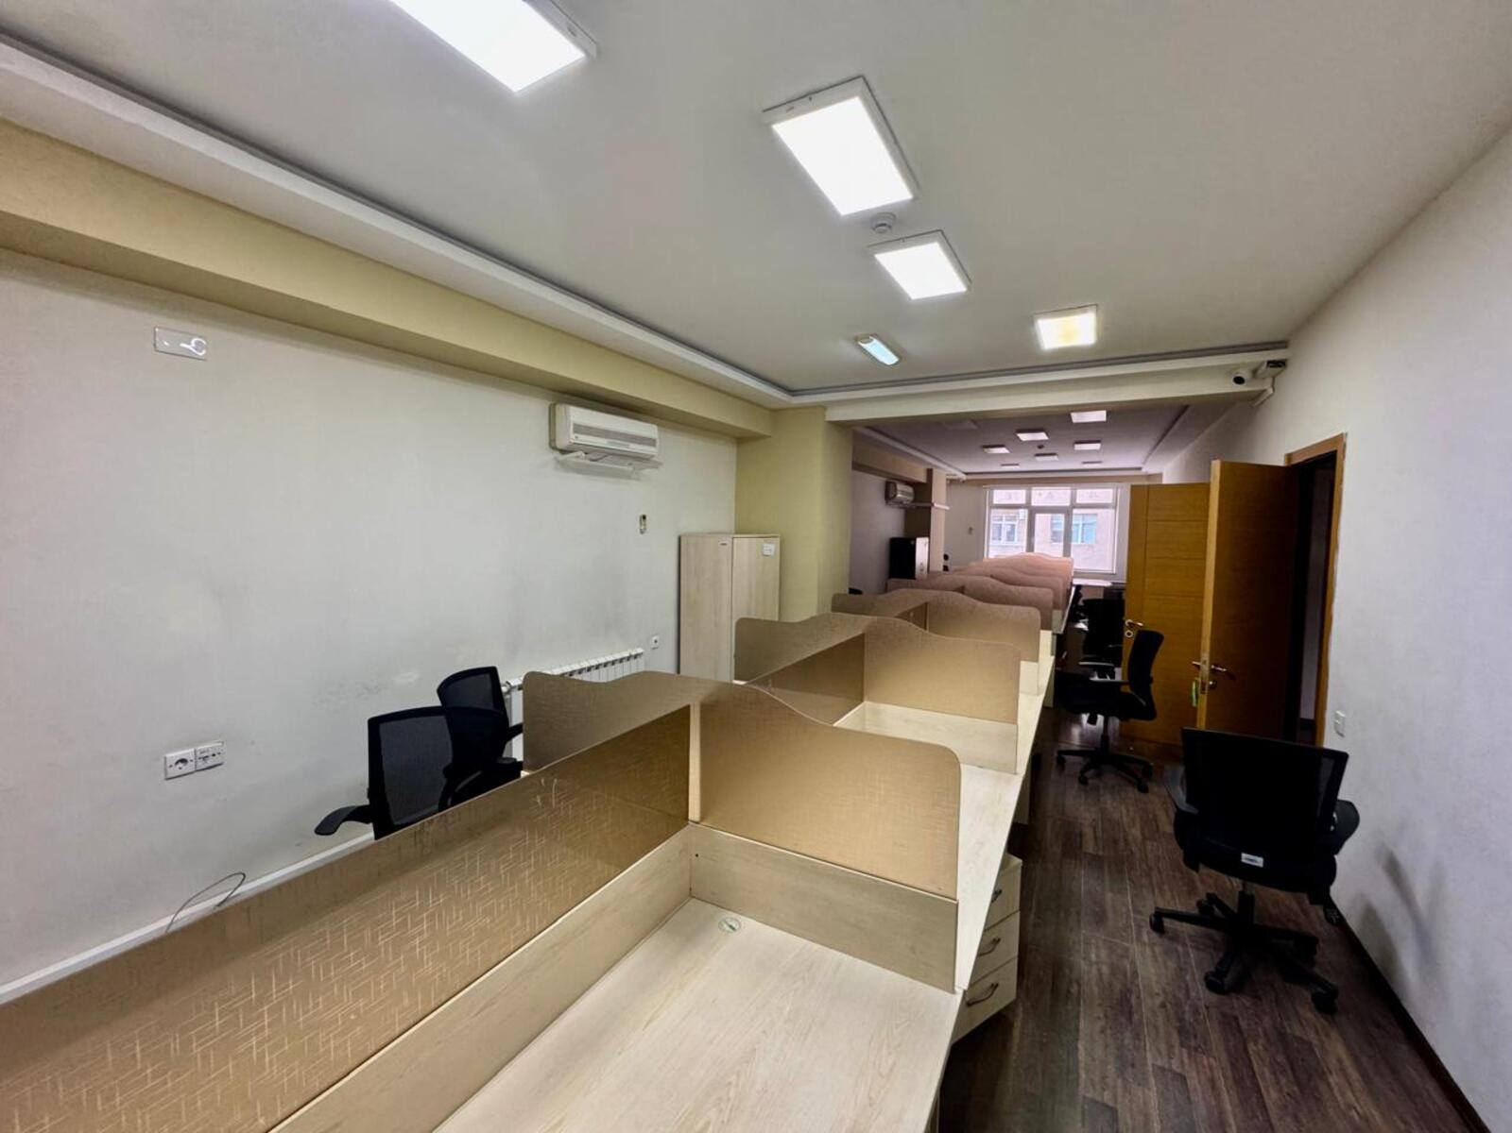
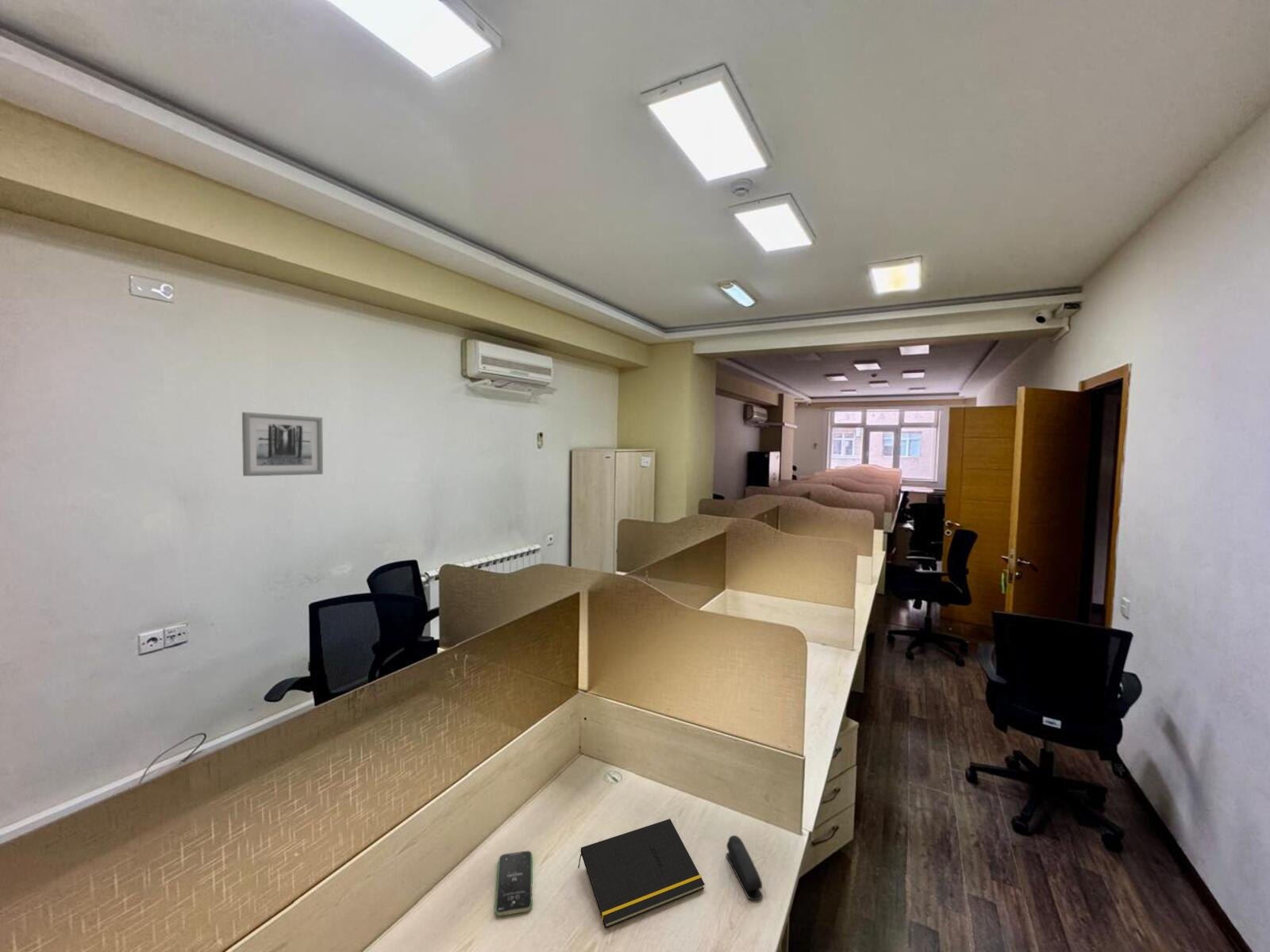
+ notepad [577,818,706,930]
+ stapler [725,835,764,900]
+ smartphone [494,850,533,917]
+ wall art [241,411,324,477]
